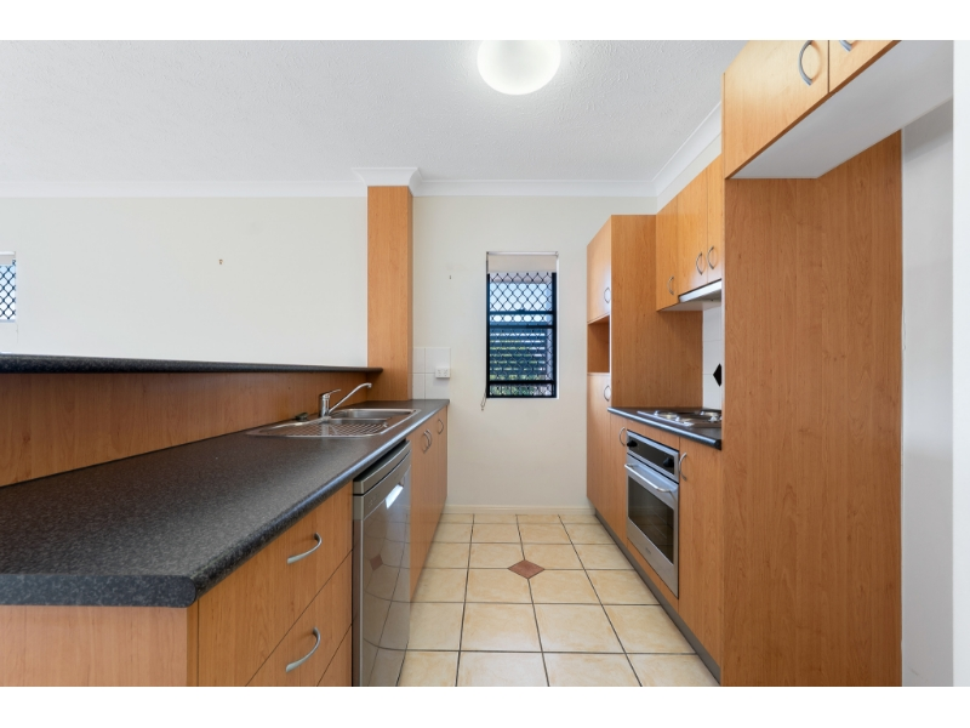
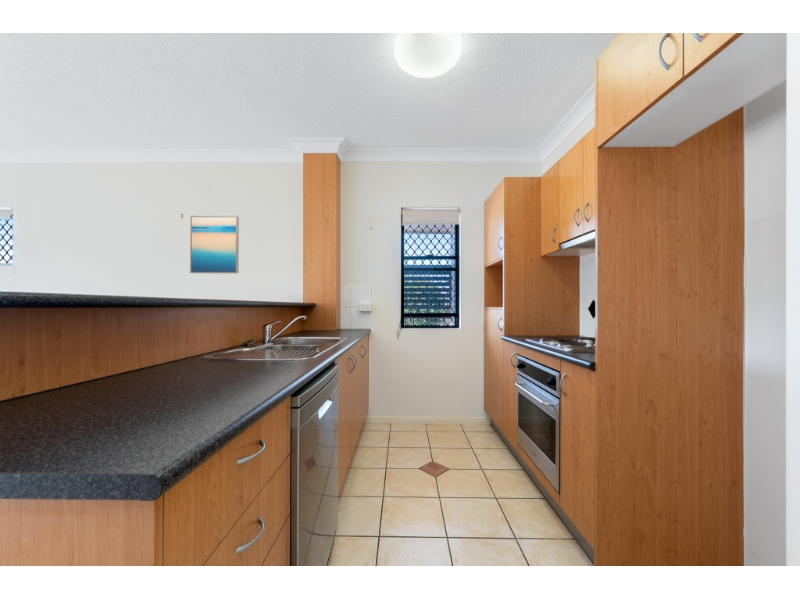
+ wall art [189,215,240,274]
